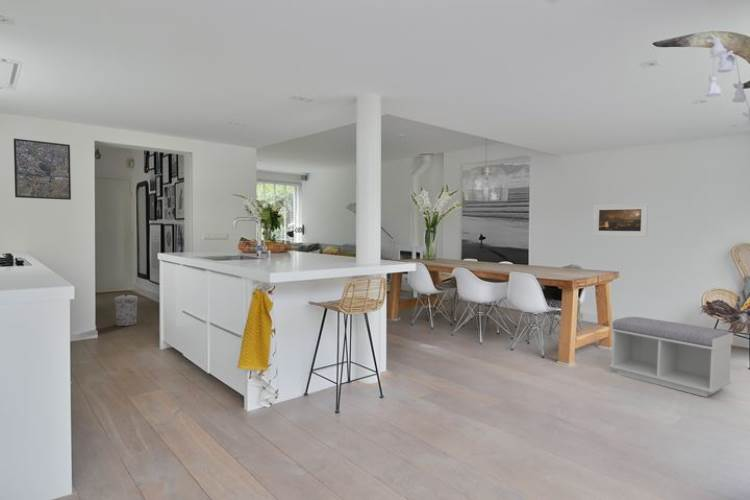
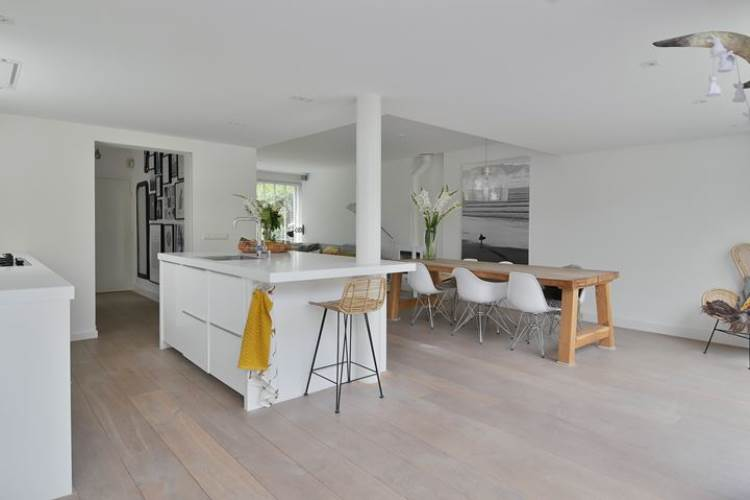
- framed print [592,202,649,238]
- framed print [13,137,72,201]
- bench [609,316,734,398]
- trash can [114,293,138,327]
